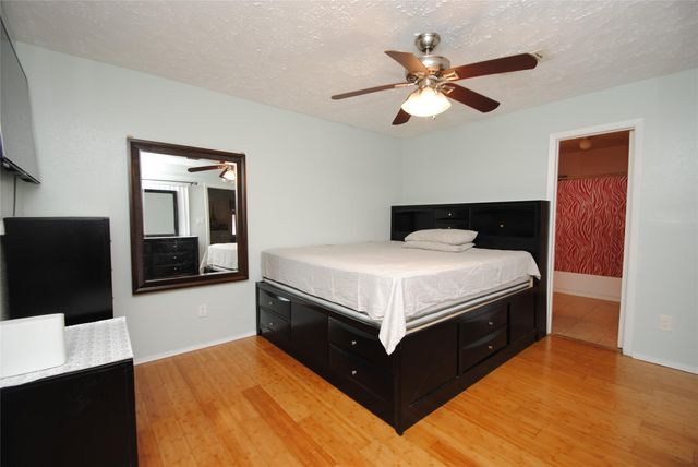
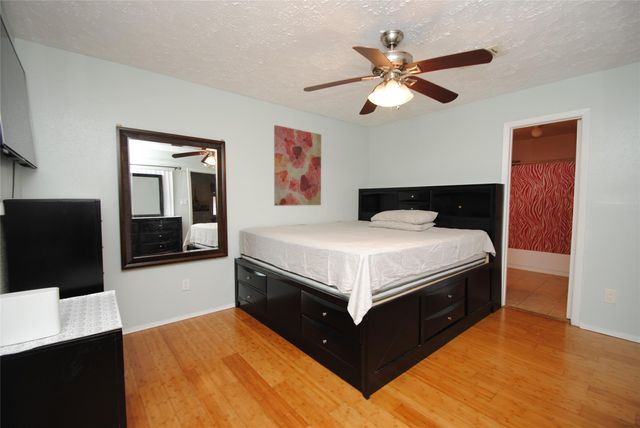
+ wall art [273,124,322,207]
